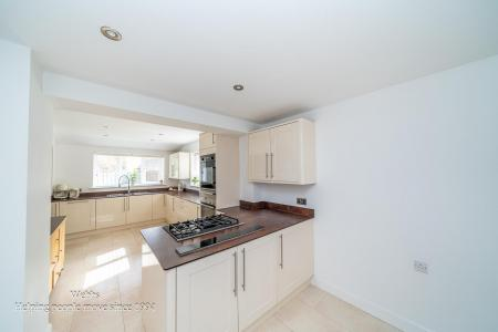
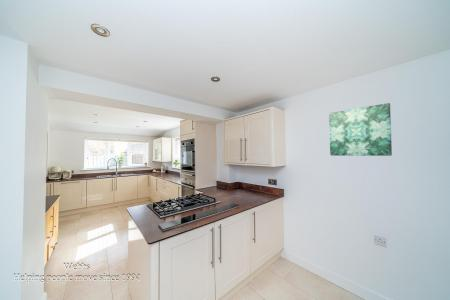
+ wall art [328,102,393,157]
